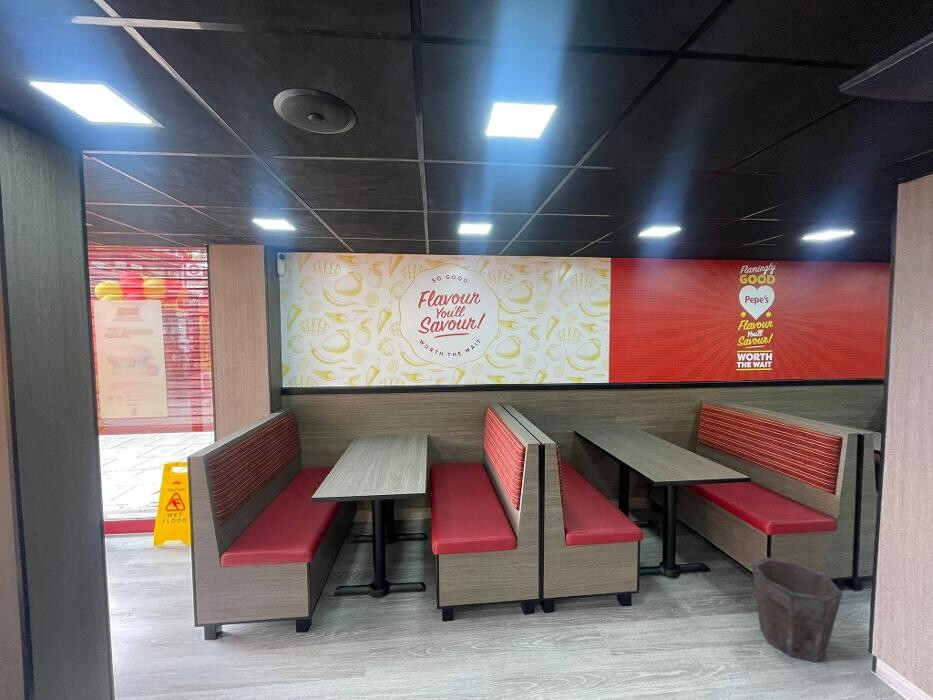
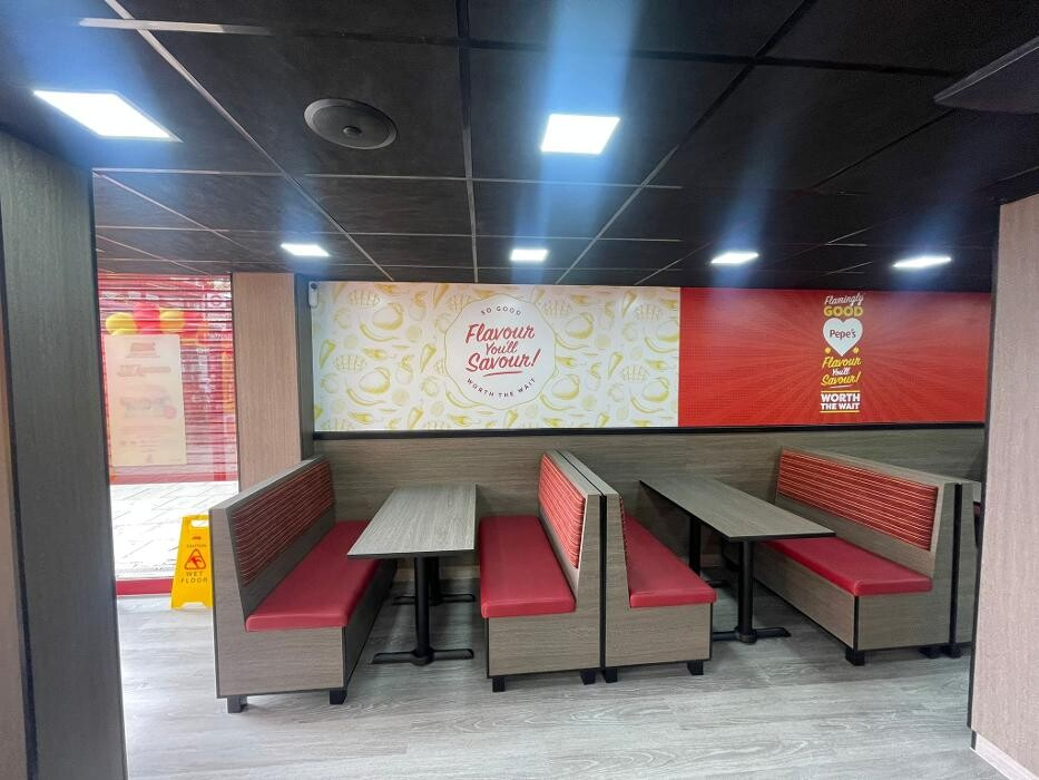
- waste bin [751,556,843,663]
